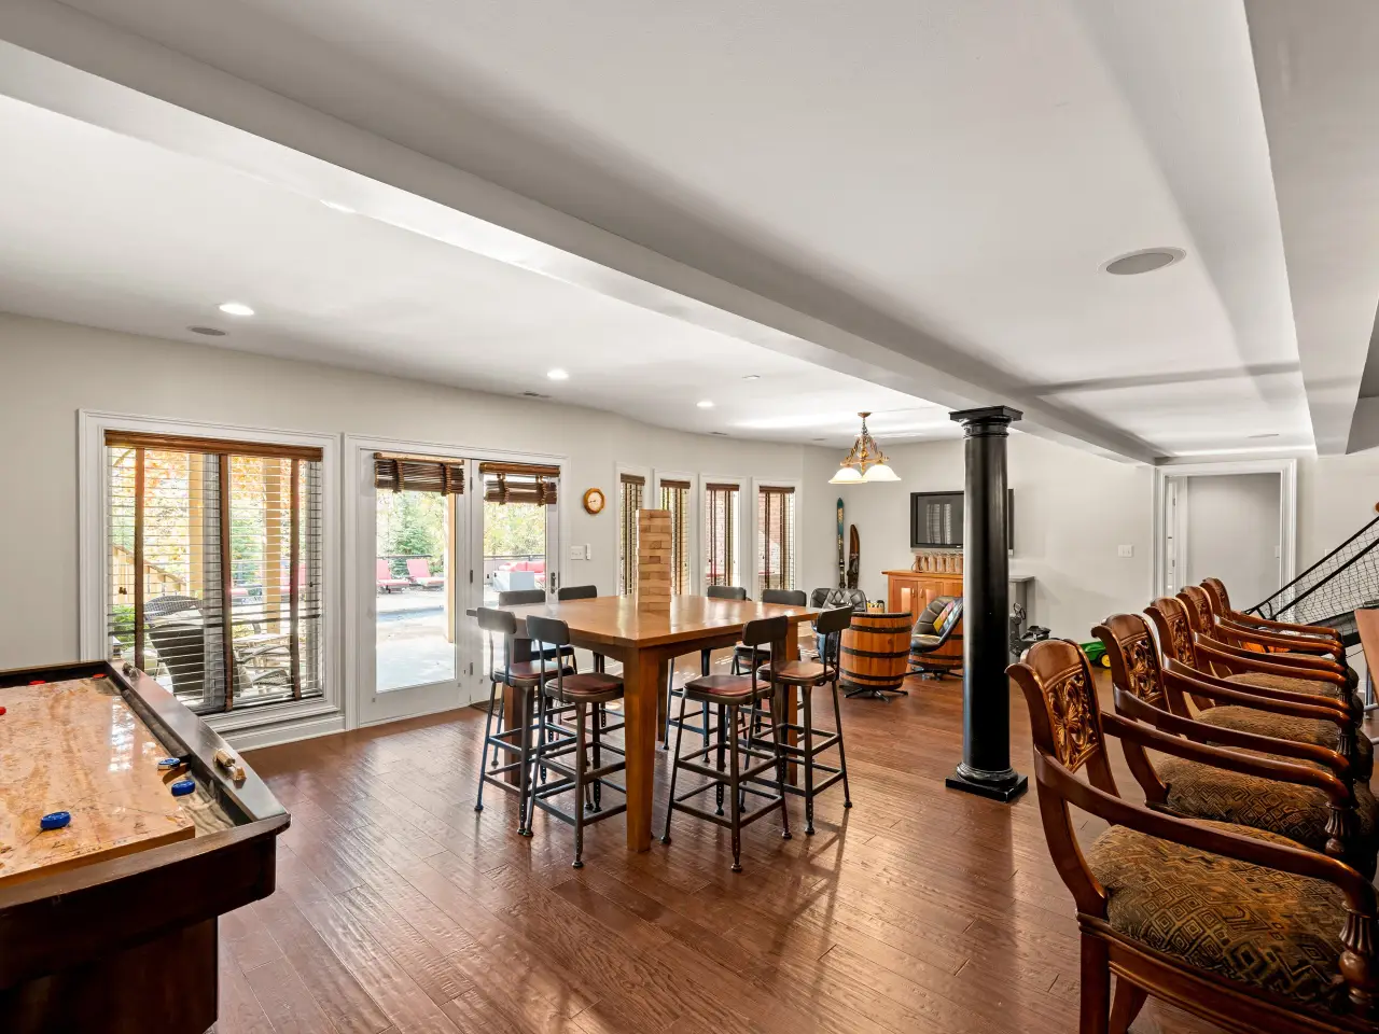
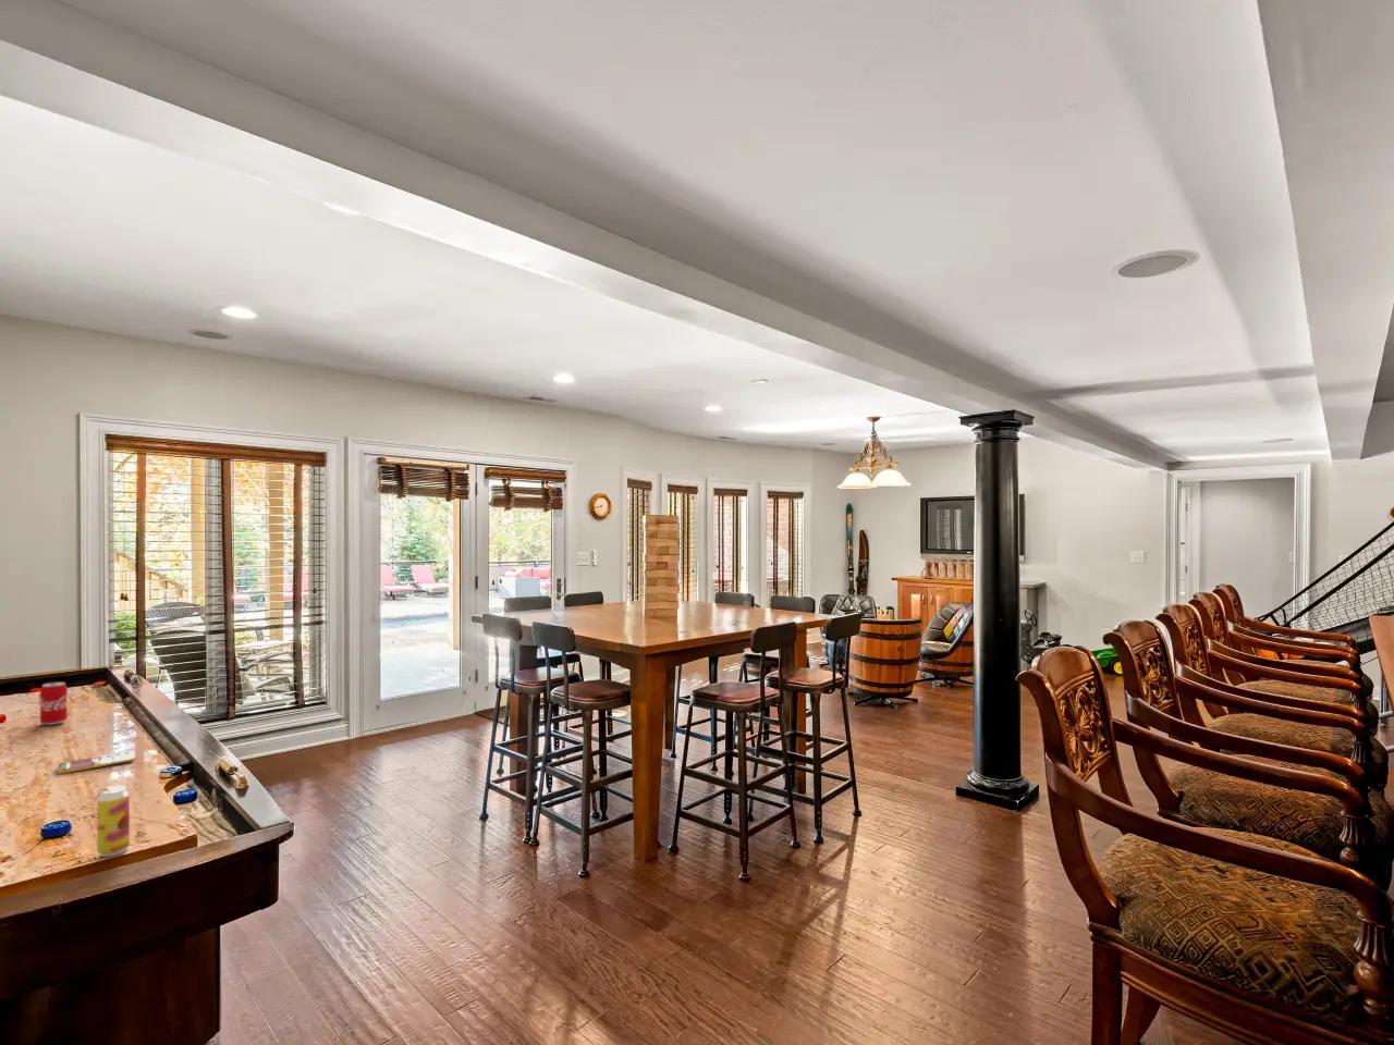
+ beverage can [93,785,131,857]
+ smartphone [57,750,136,775]
+ beverage can [40,682,69,726]
